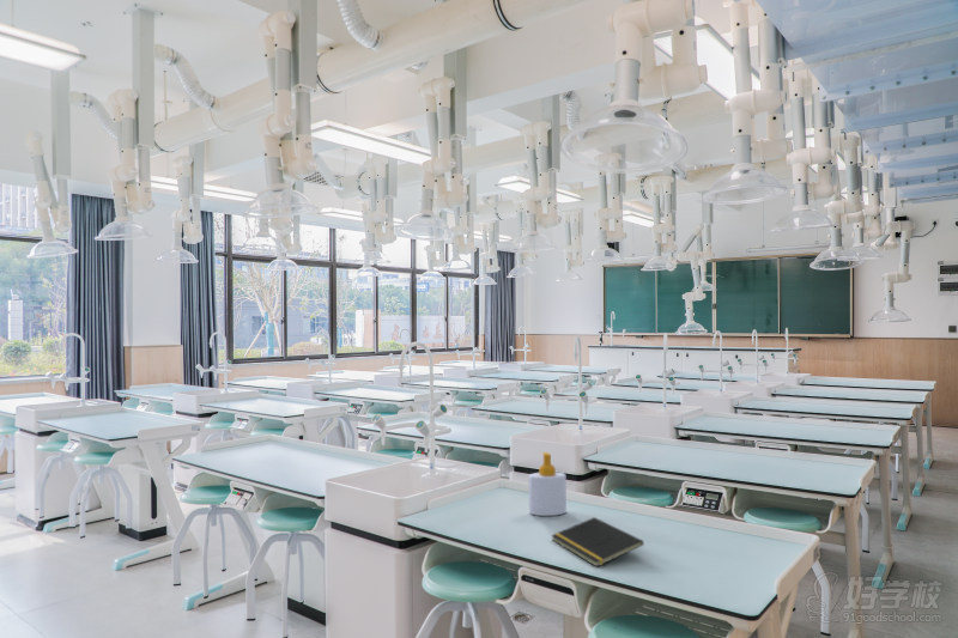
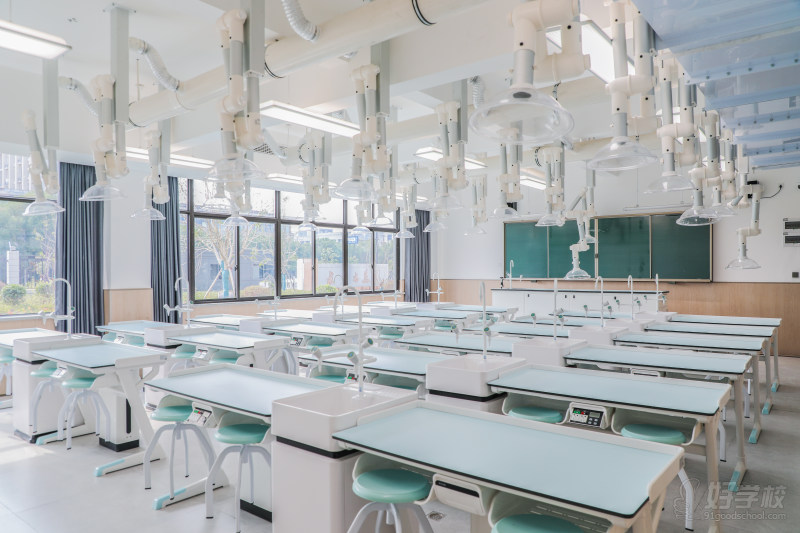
- soap bottle [528,451,568,517]
- notepad [550,516,645,569]
